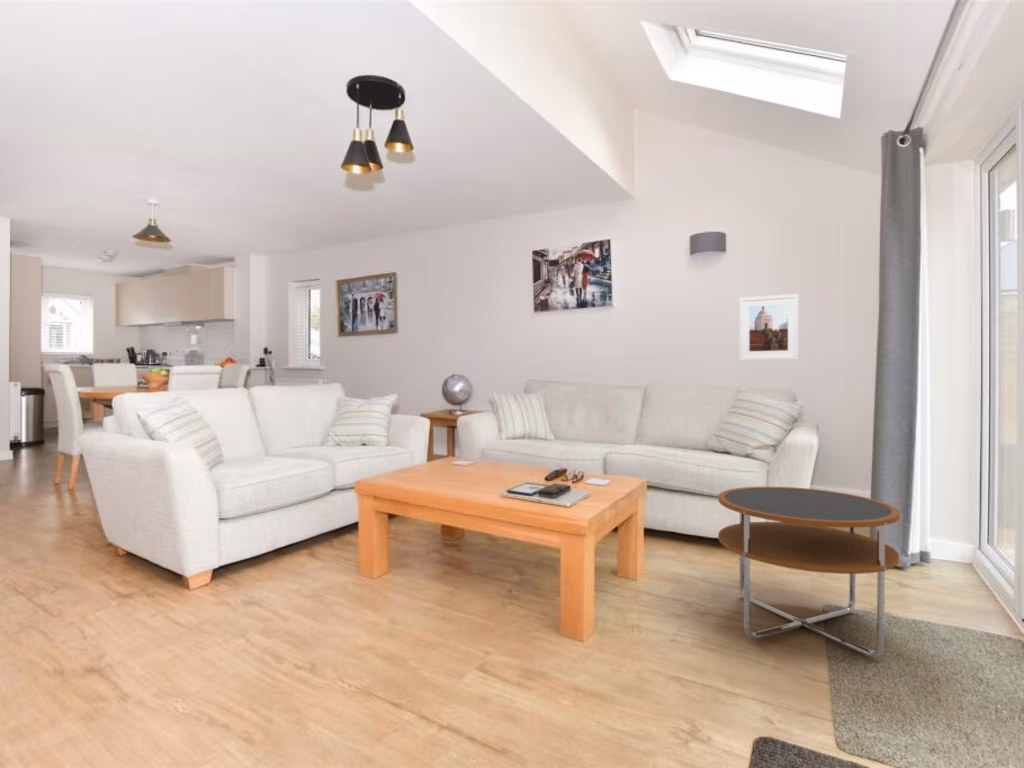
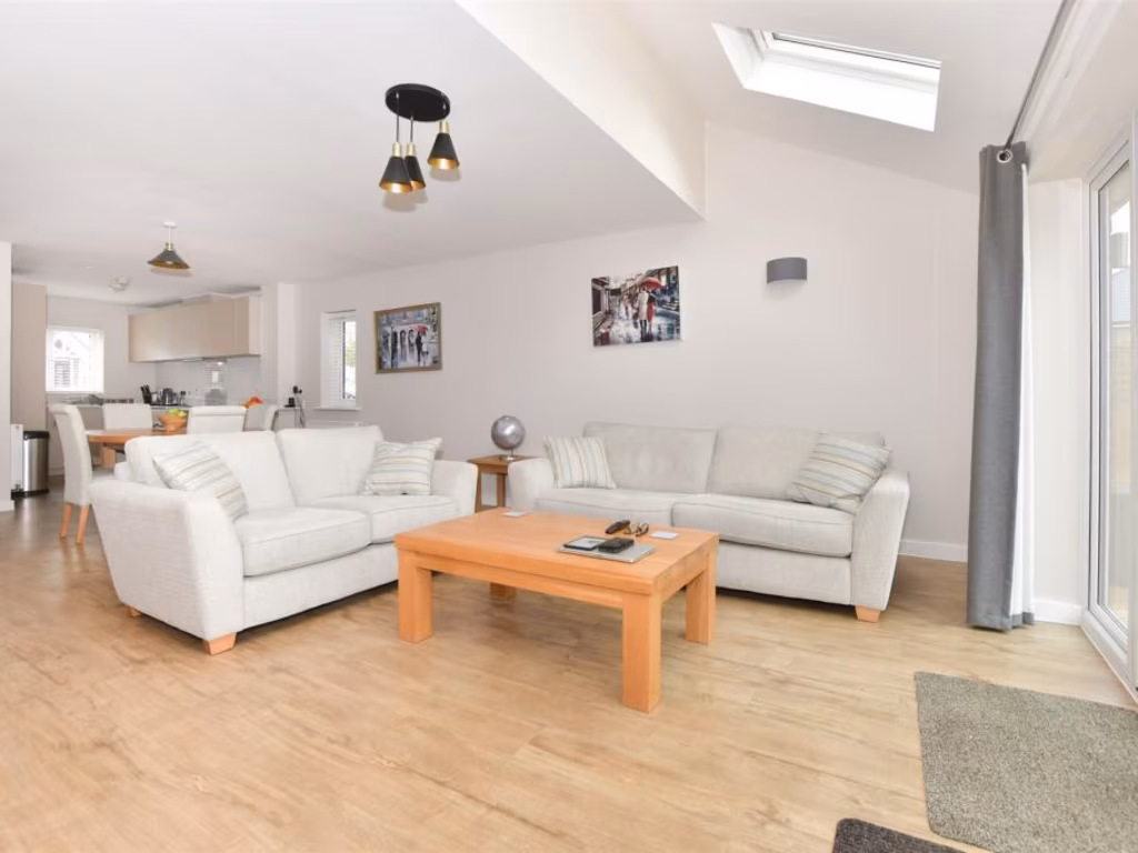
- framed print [739,293,800,362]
- side table [717,486,901,658]
